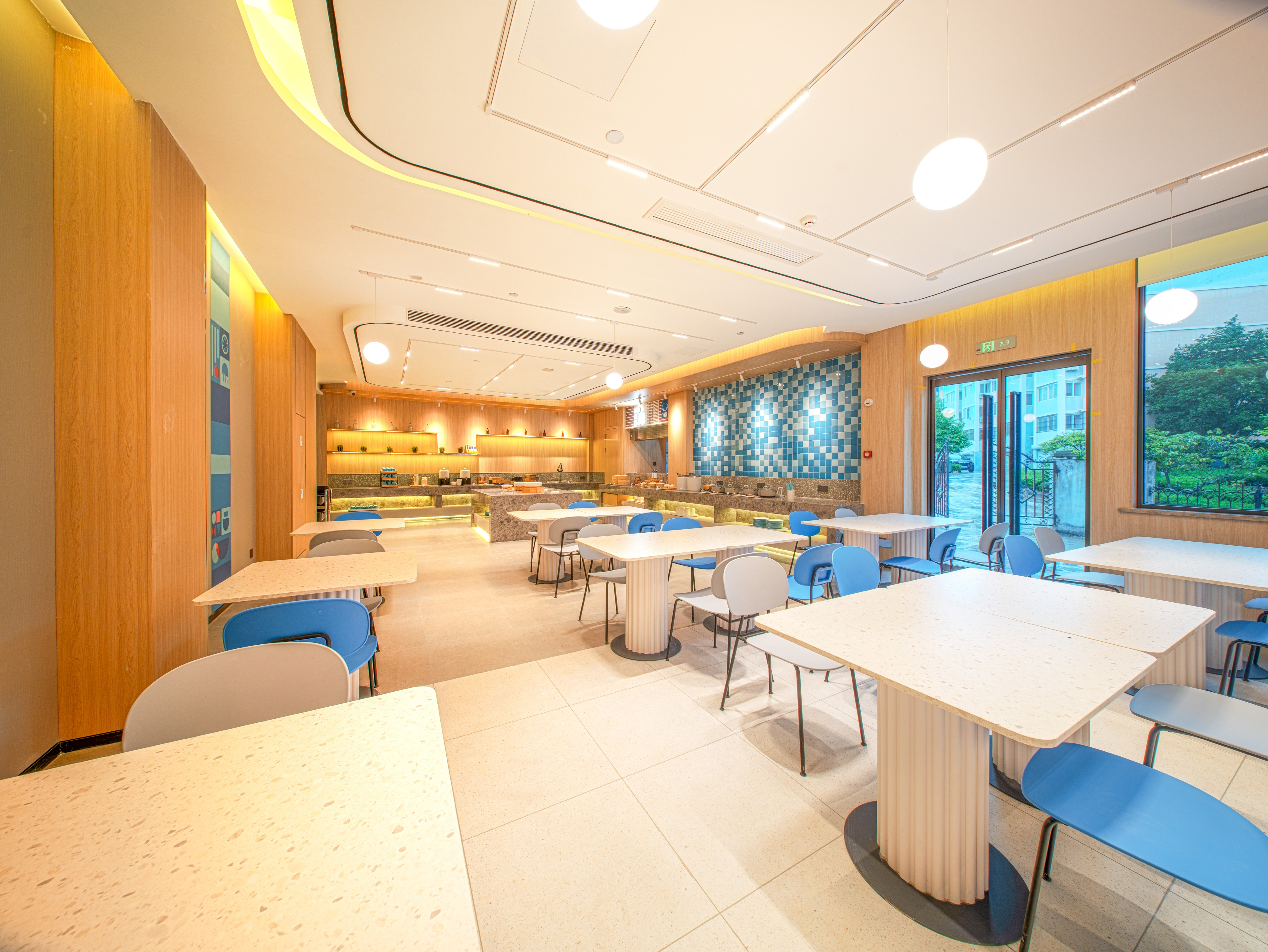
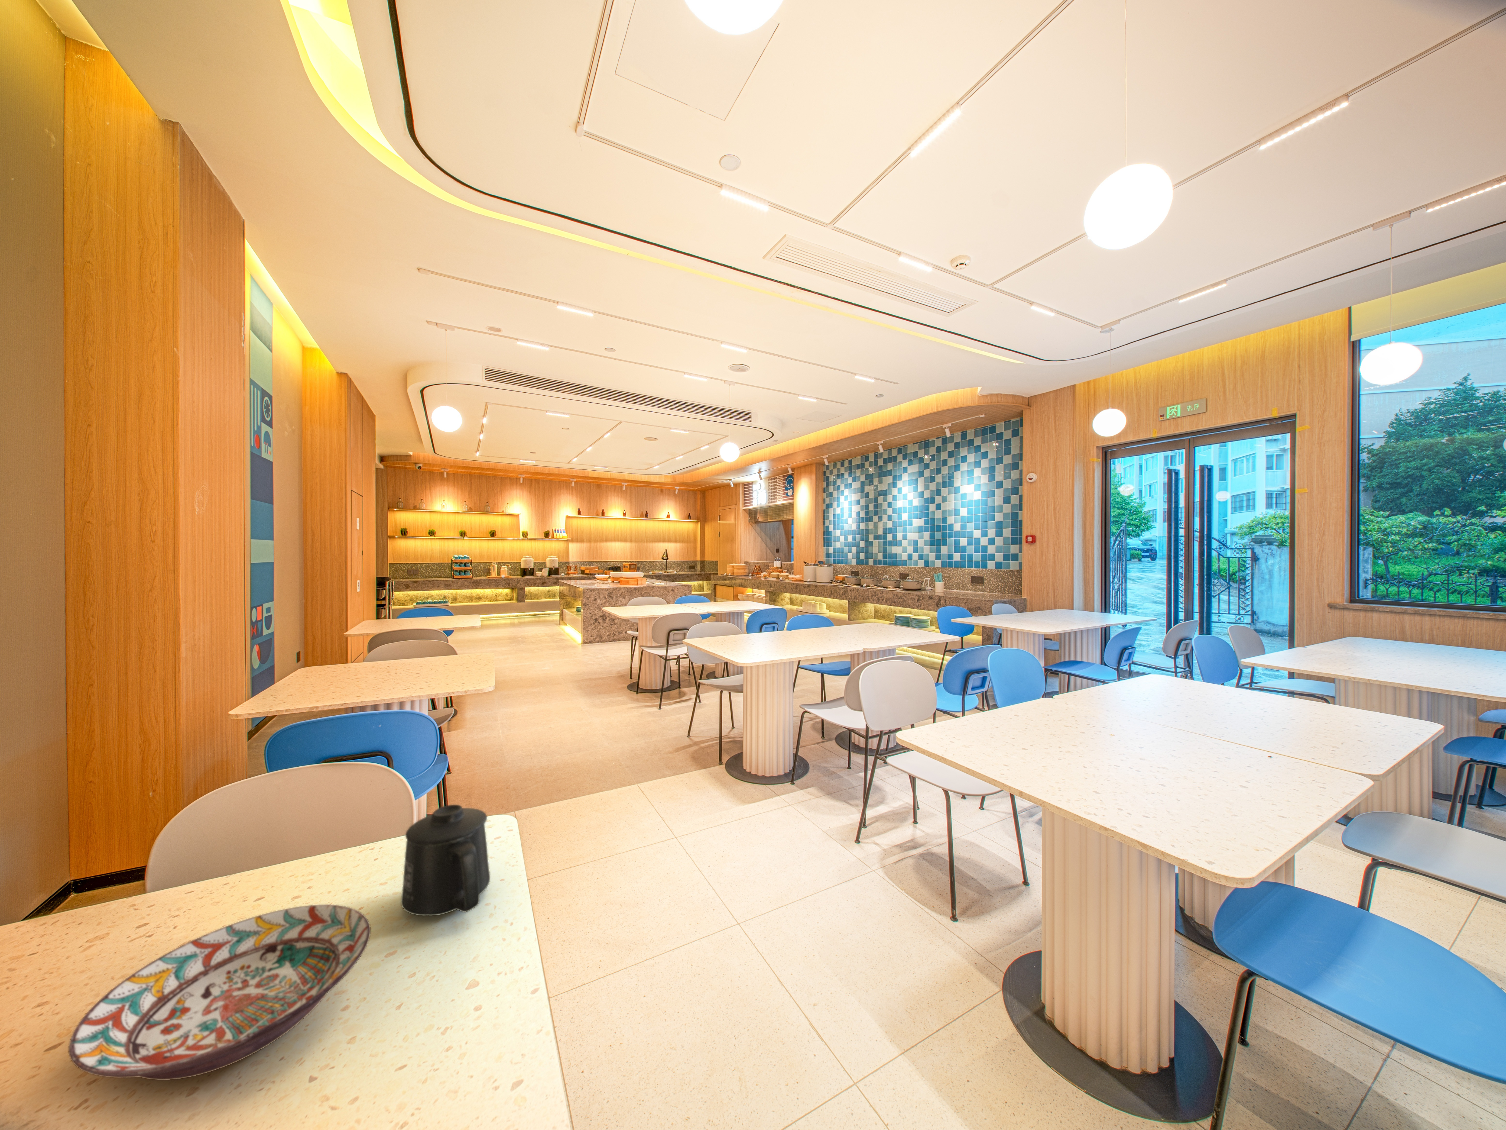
+ mug [400,804,491,916]
+ decorative bowl [68,904,371,1080]
